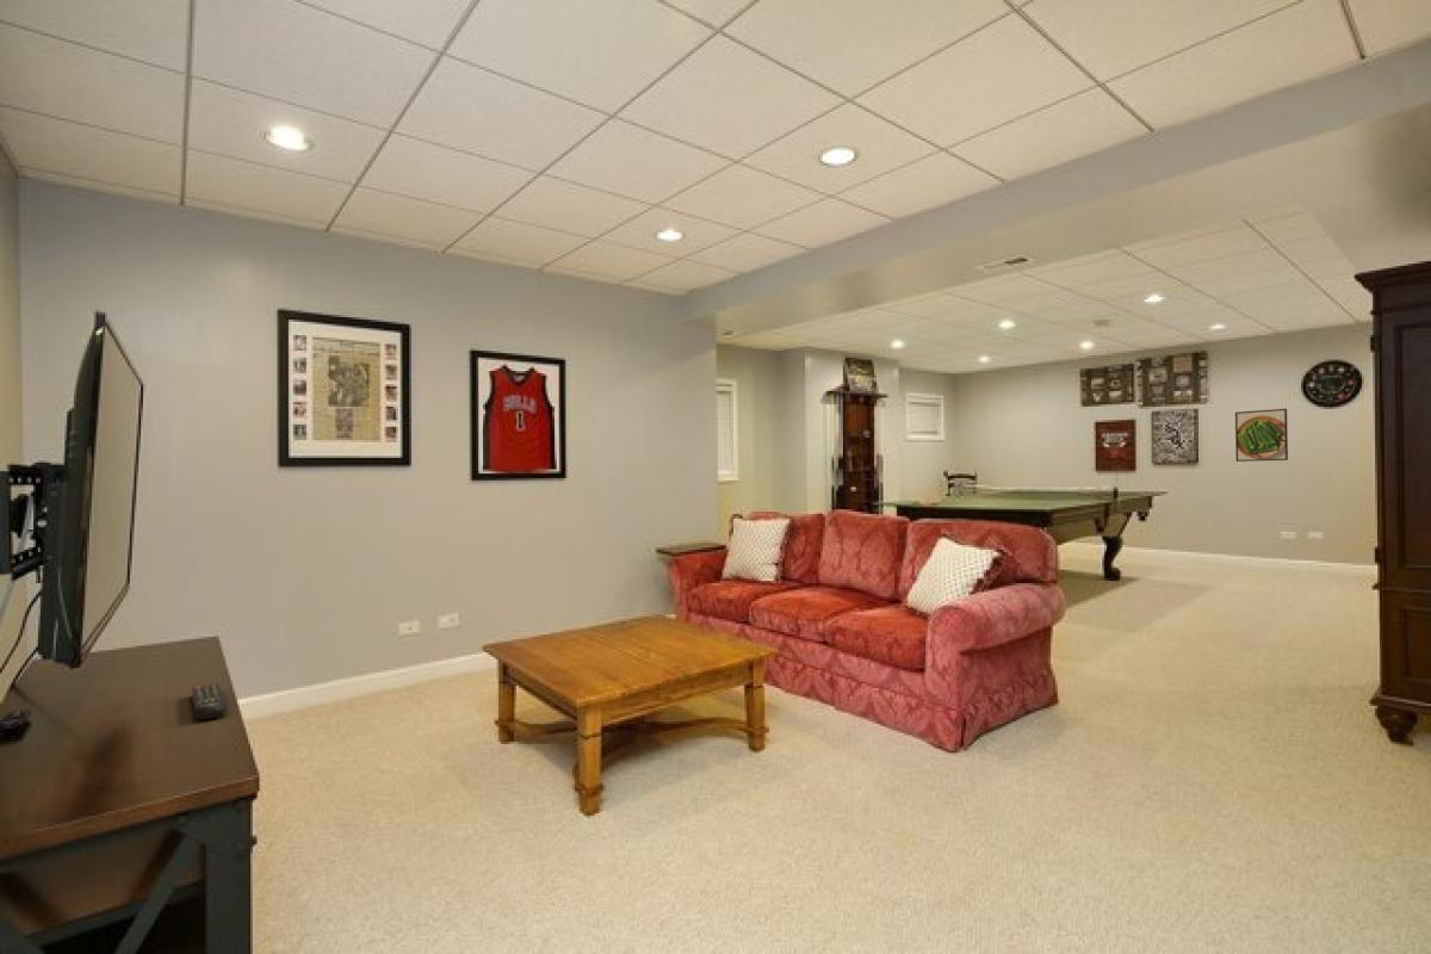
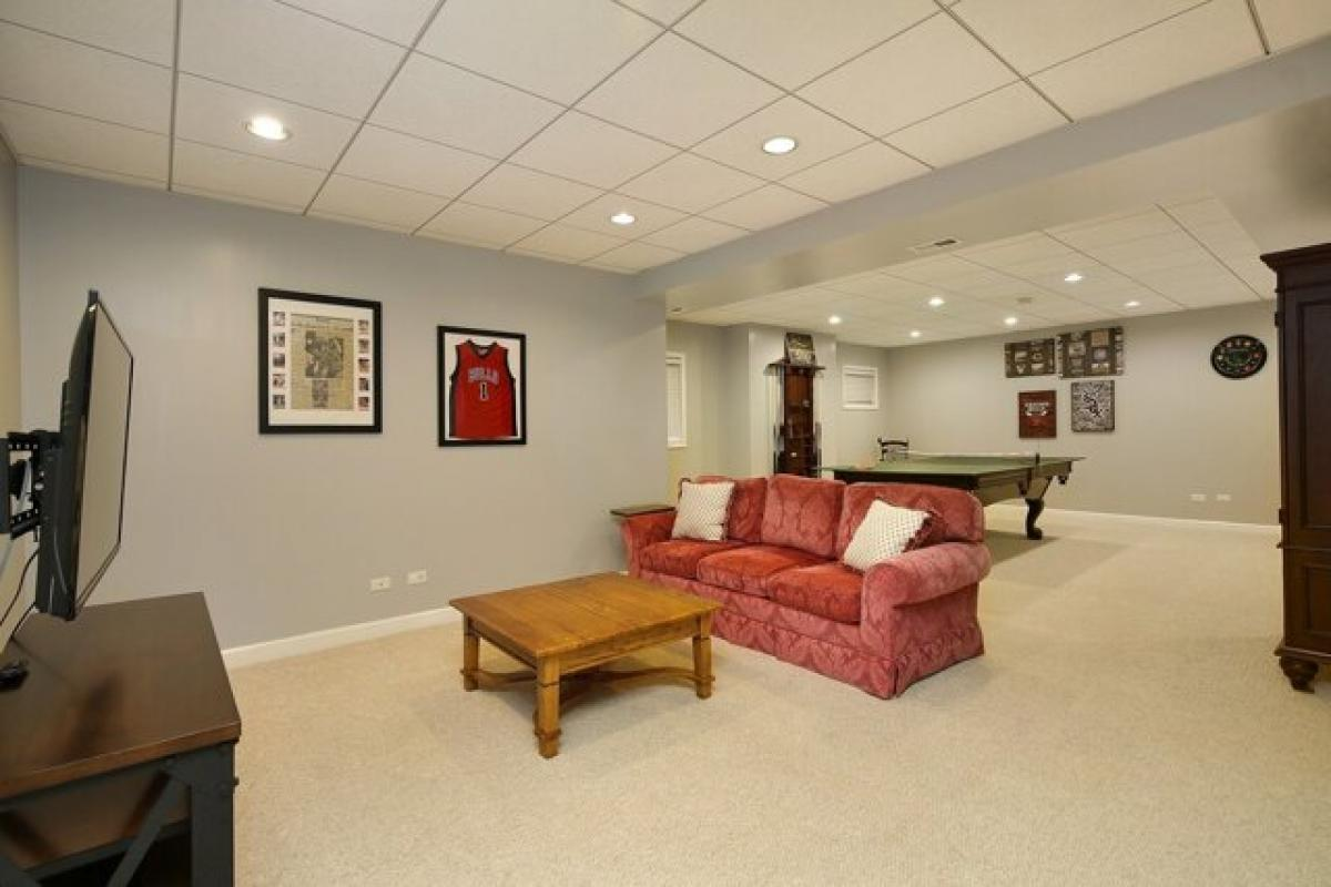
- remote control [191,682,227,720]
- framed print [1234,408,1289,463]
